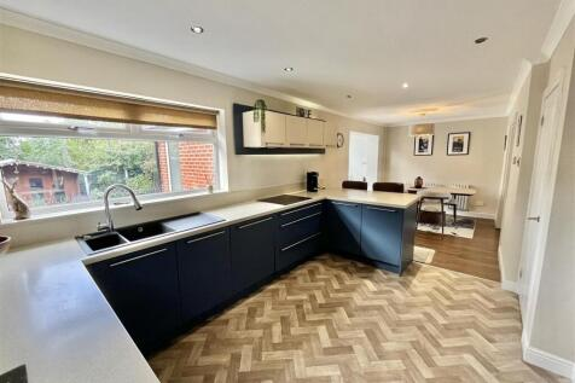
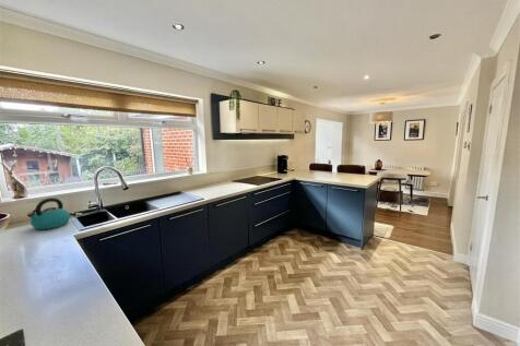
+ kettle [26,198,71,230]
